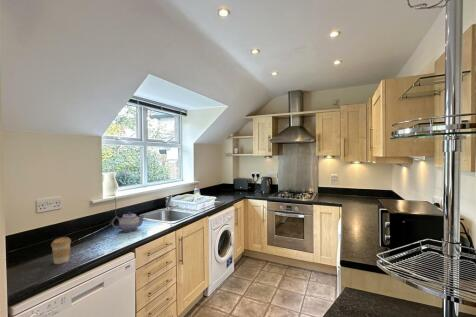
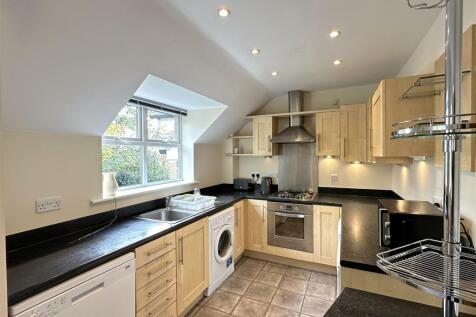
- teapot [111,211,146,233]
- coffee cup [50,236,72,265]
